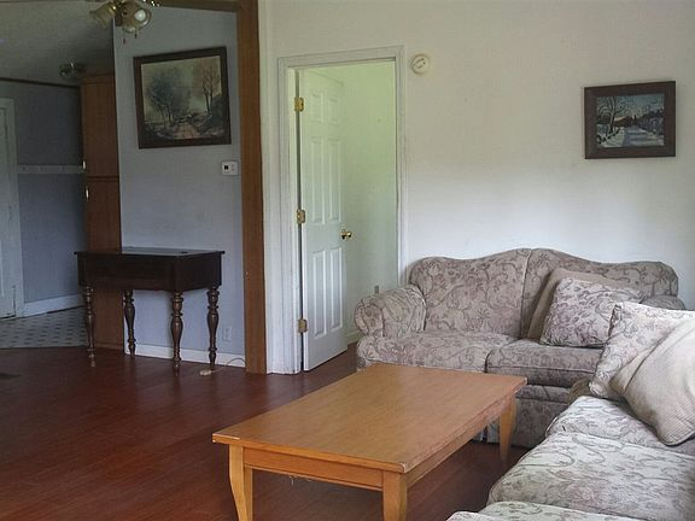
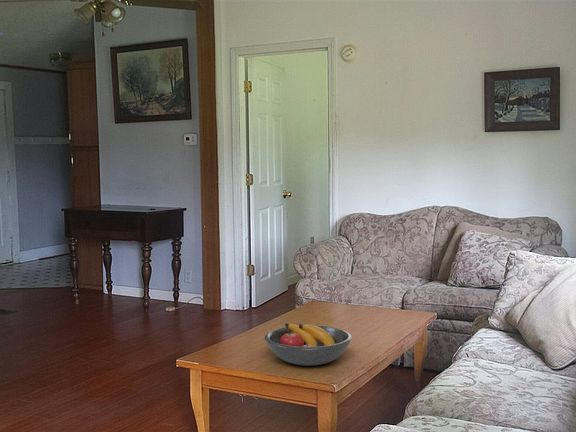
+ fruit bowl [264,322,353,367]
